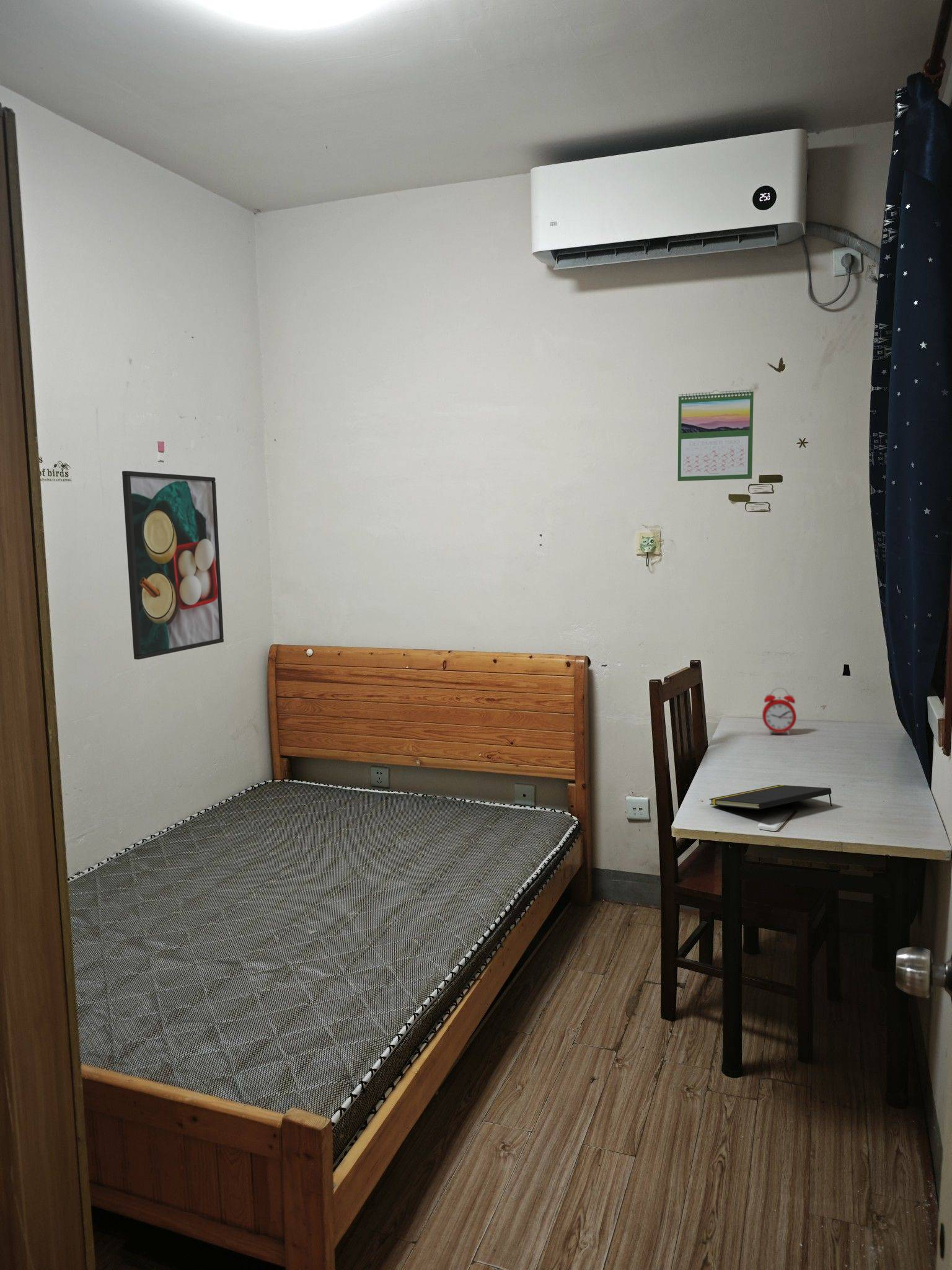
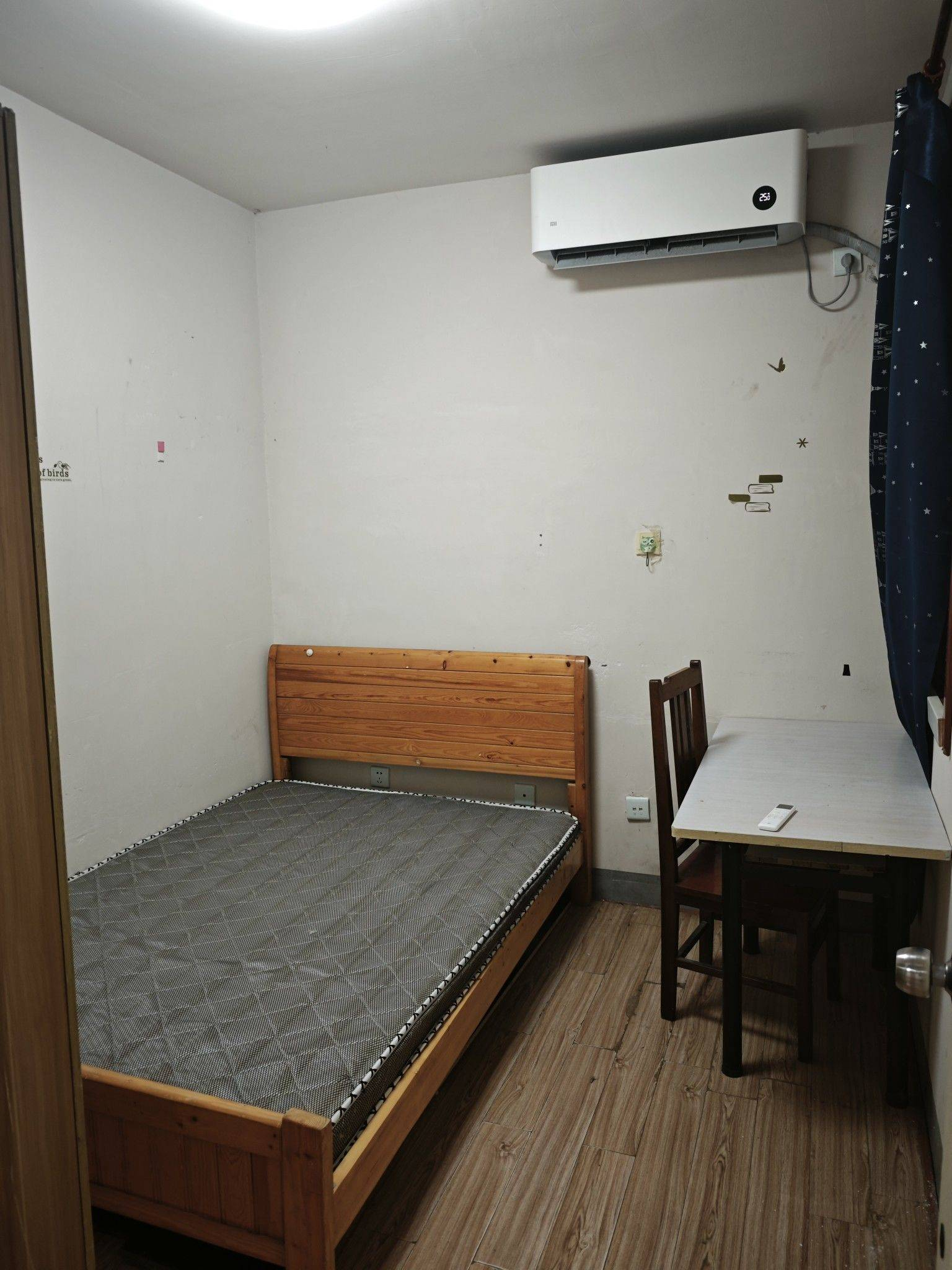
- notepad [709,784,833,810]
- alarm clock [762,686,797,735]
- calendar [677,389,754,482]
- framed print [121,470,224,660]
